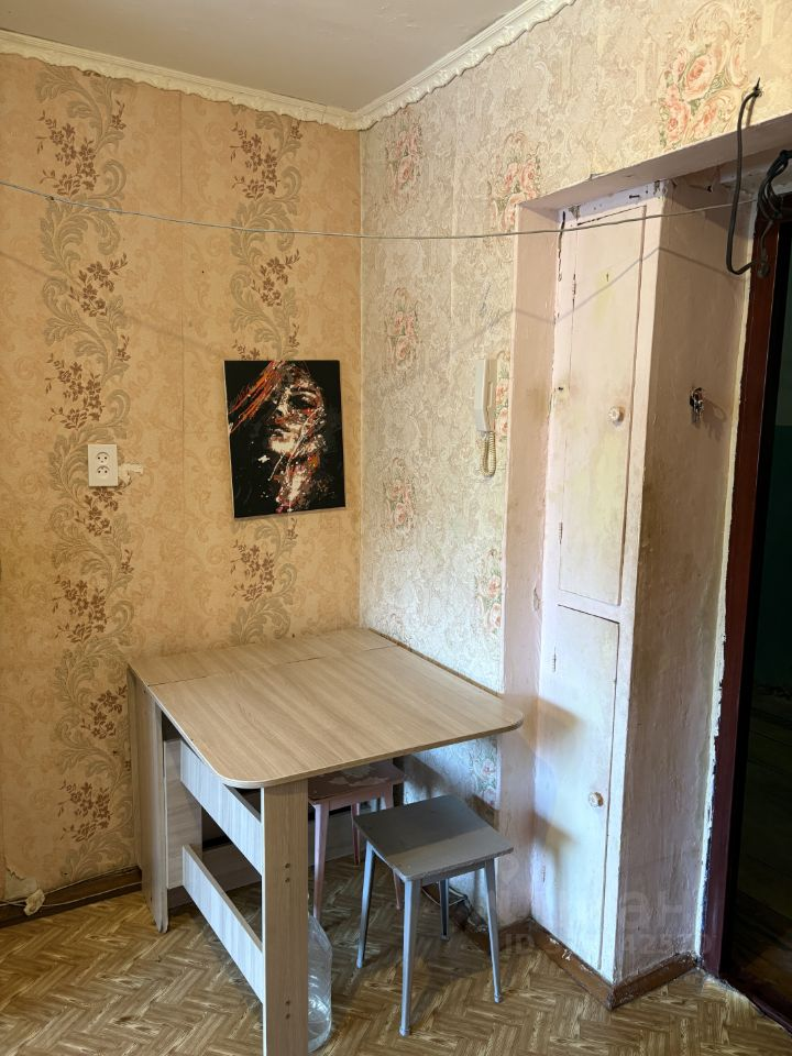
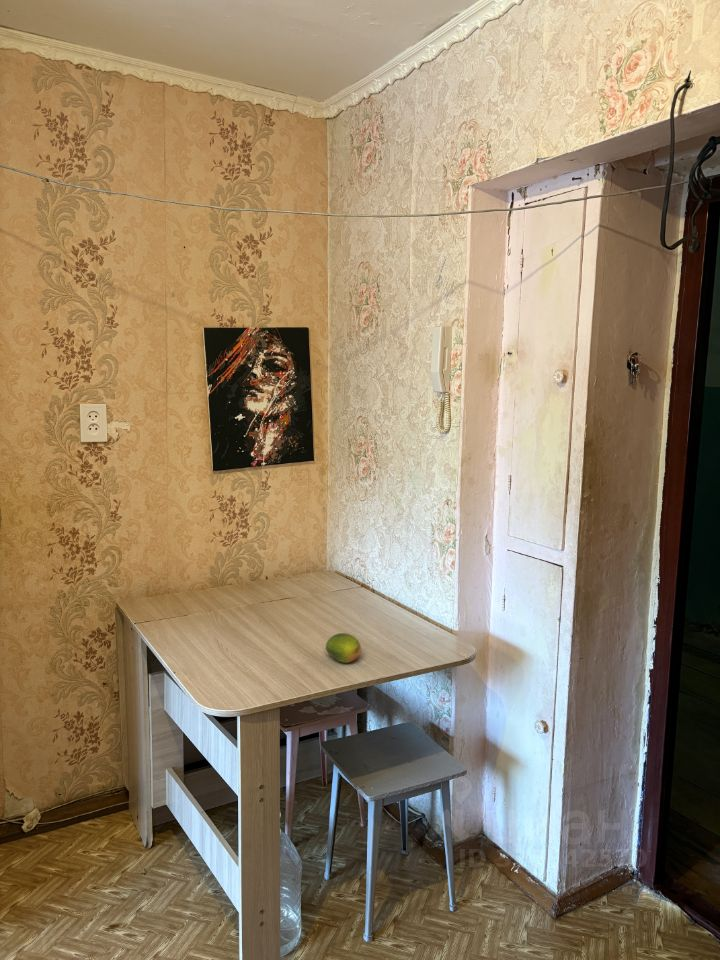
+ fruit [325,632,363,664]
